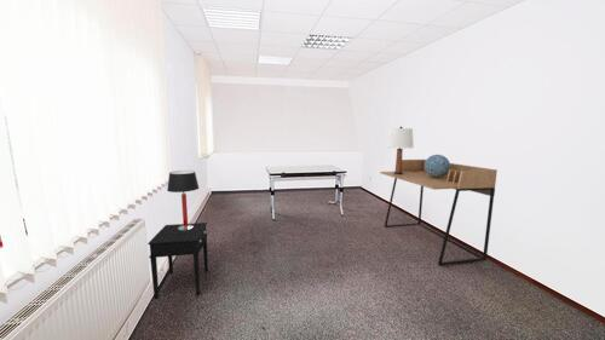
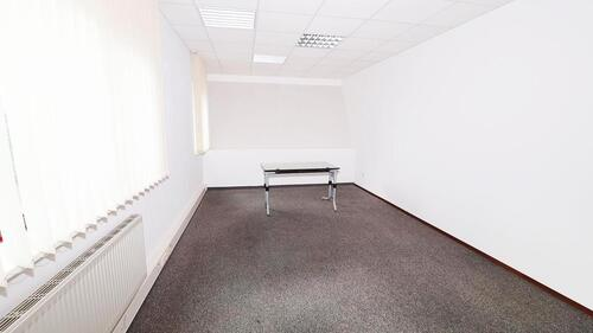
- lamp [386,126,415,174]
- table lamp [166,169,200,230]
- side table [146,221,209,300]
- decorative globe [425,154,451,178]
- desk [379,159,499,266]
